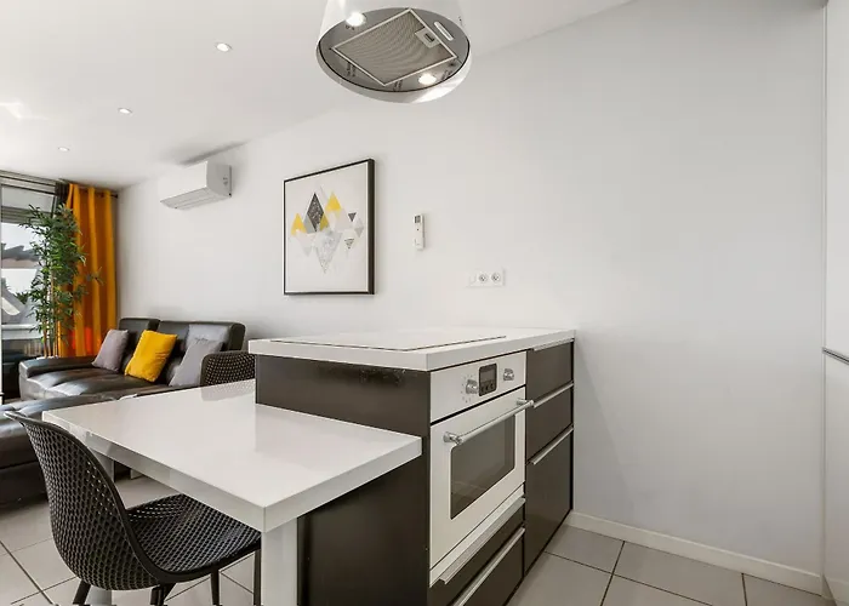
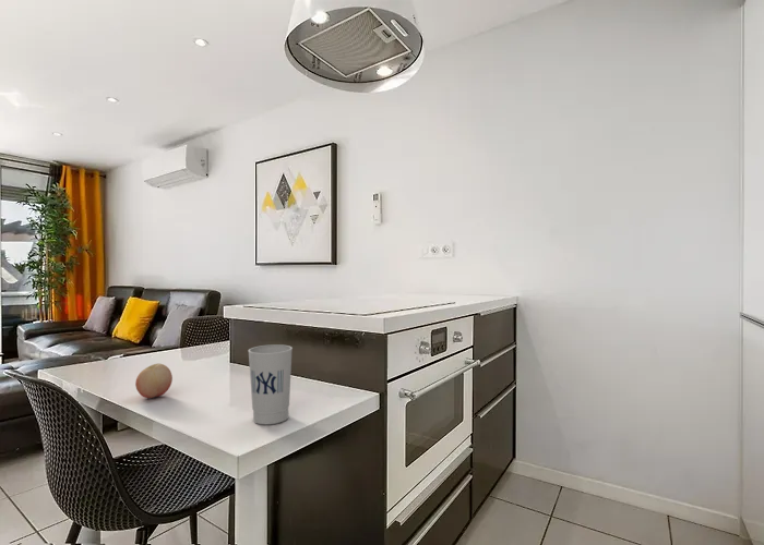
+ cup [247,343,294,425]
+ fruit [134,363,174,399]
